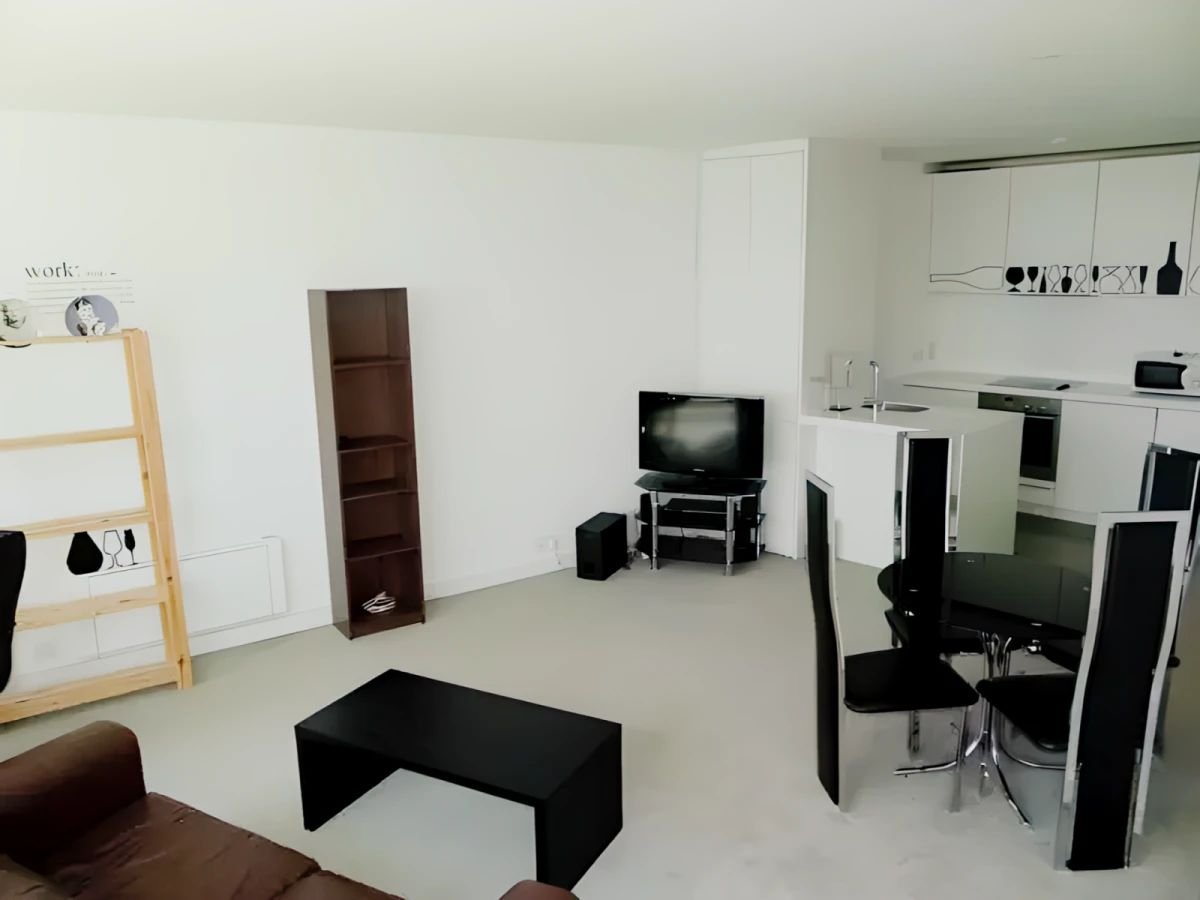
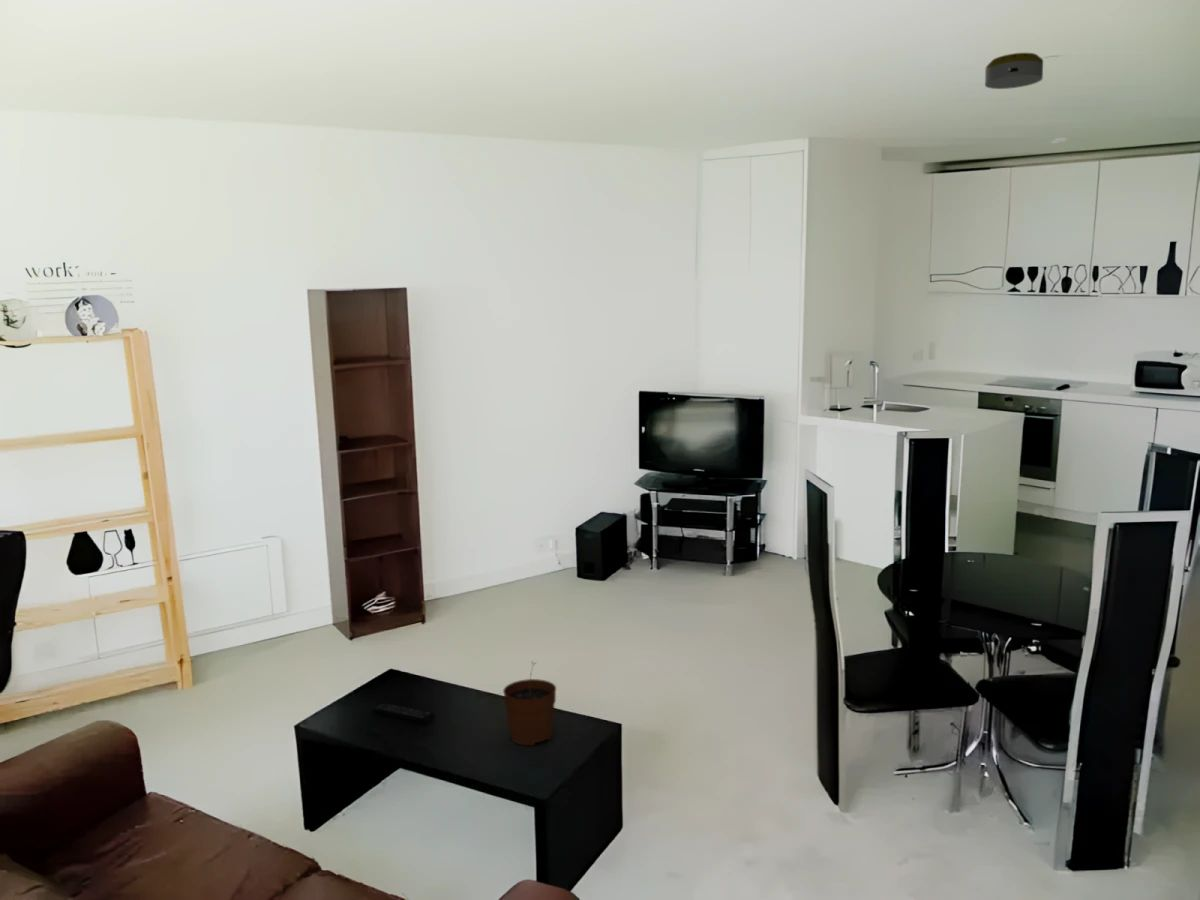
+ smoke detector [984,52,1044,90]
+ remote control [372,702,435,724]
+ plant pot [502,661,557,746]
